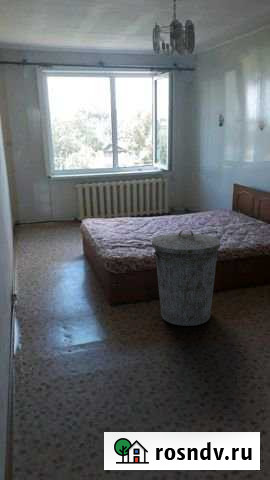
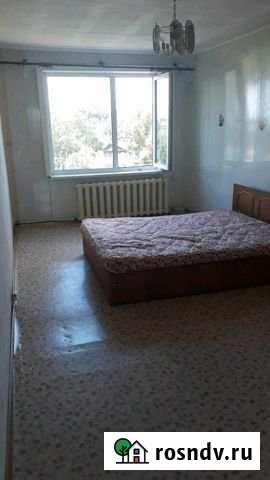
- trash can [151,228,221,327]
